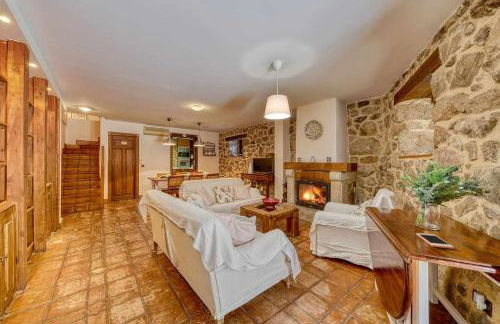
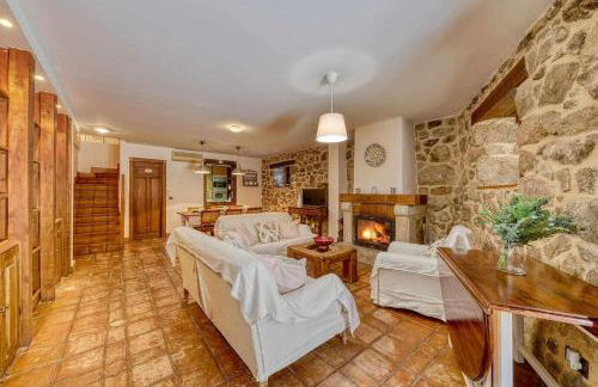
- cell phone [415,232,455,250]
